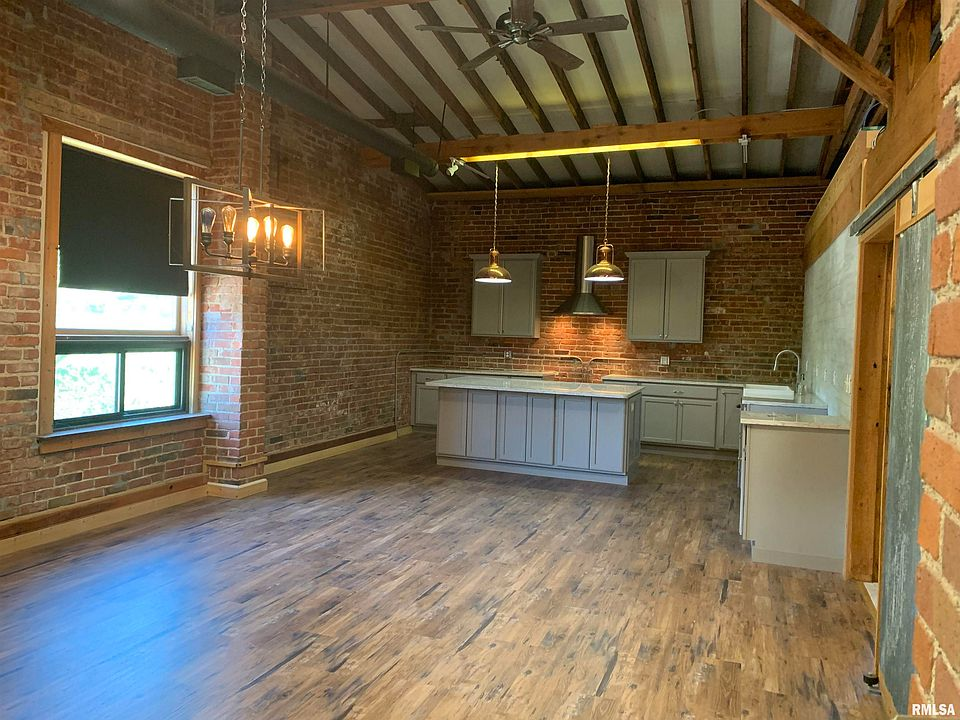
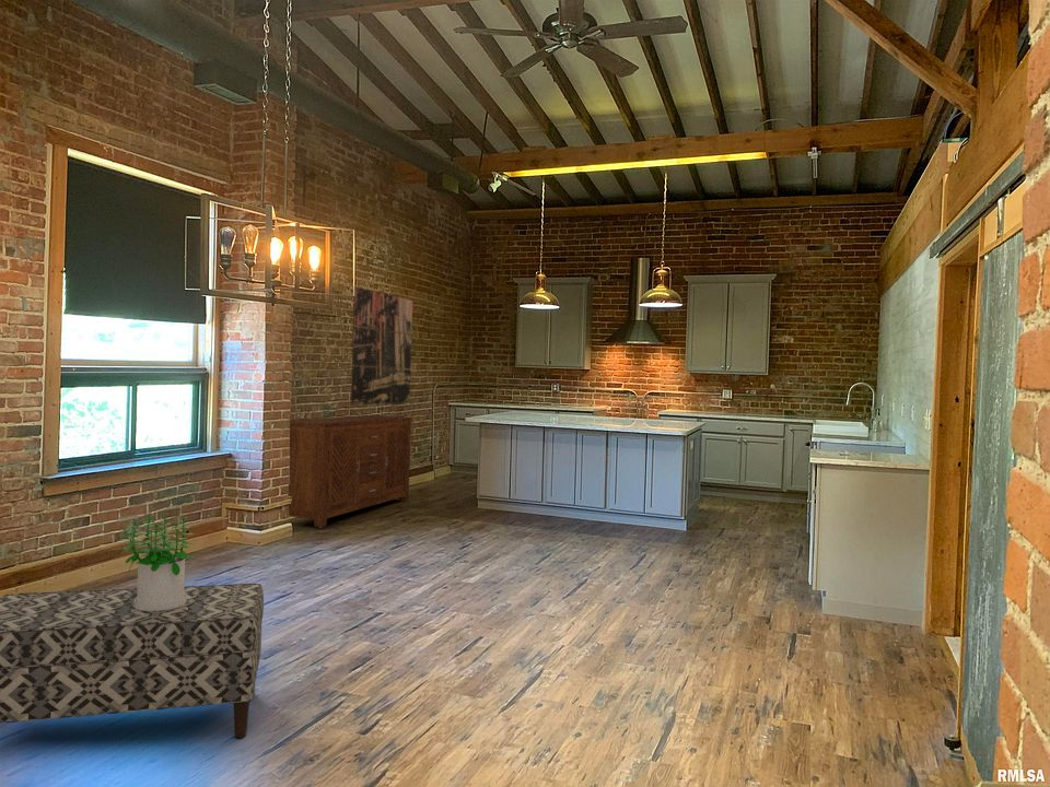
+ sideboard [288,414,412,529]
+ potted plant [118,515,196,611]
+ wall art [350,285,413,407]
+ bench [0,583,265,739]
